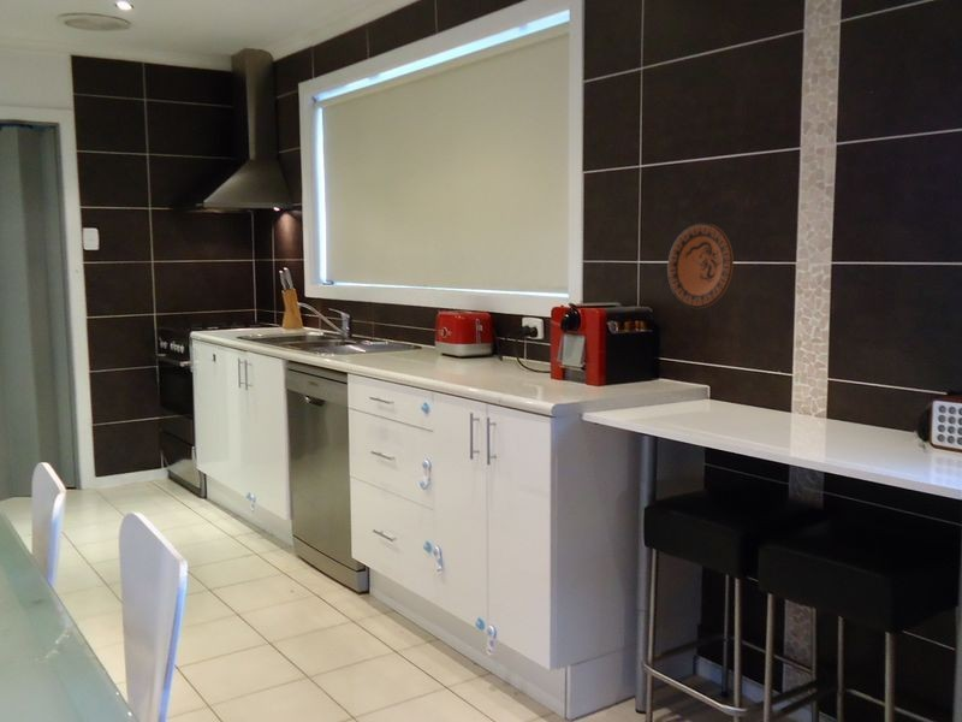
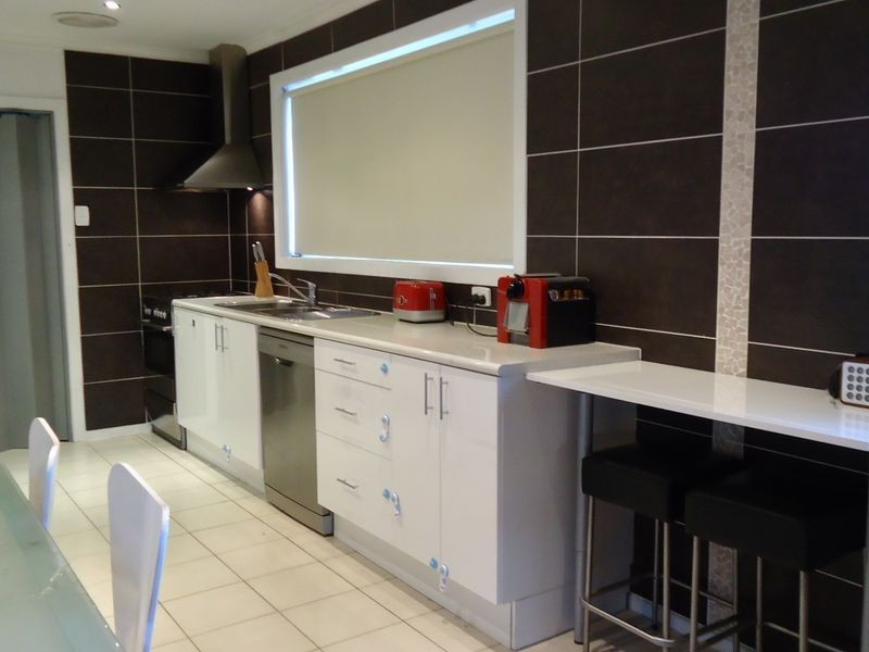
- decorative plate [666,221,735,309]
